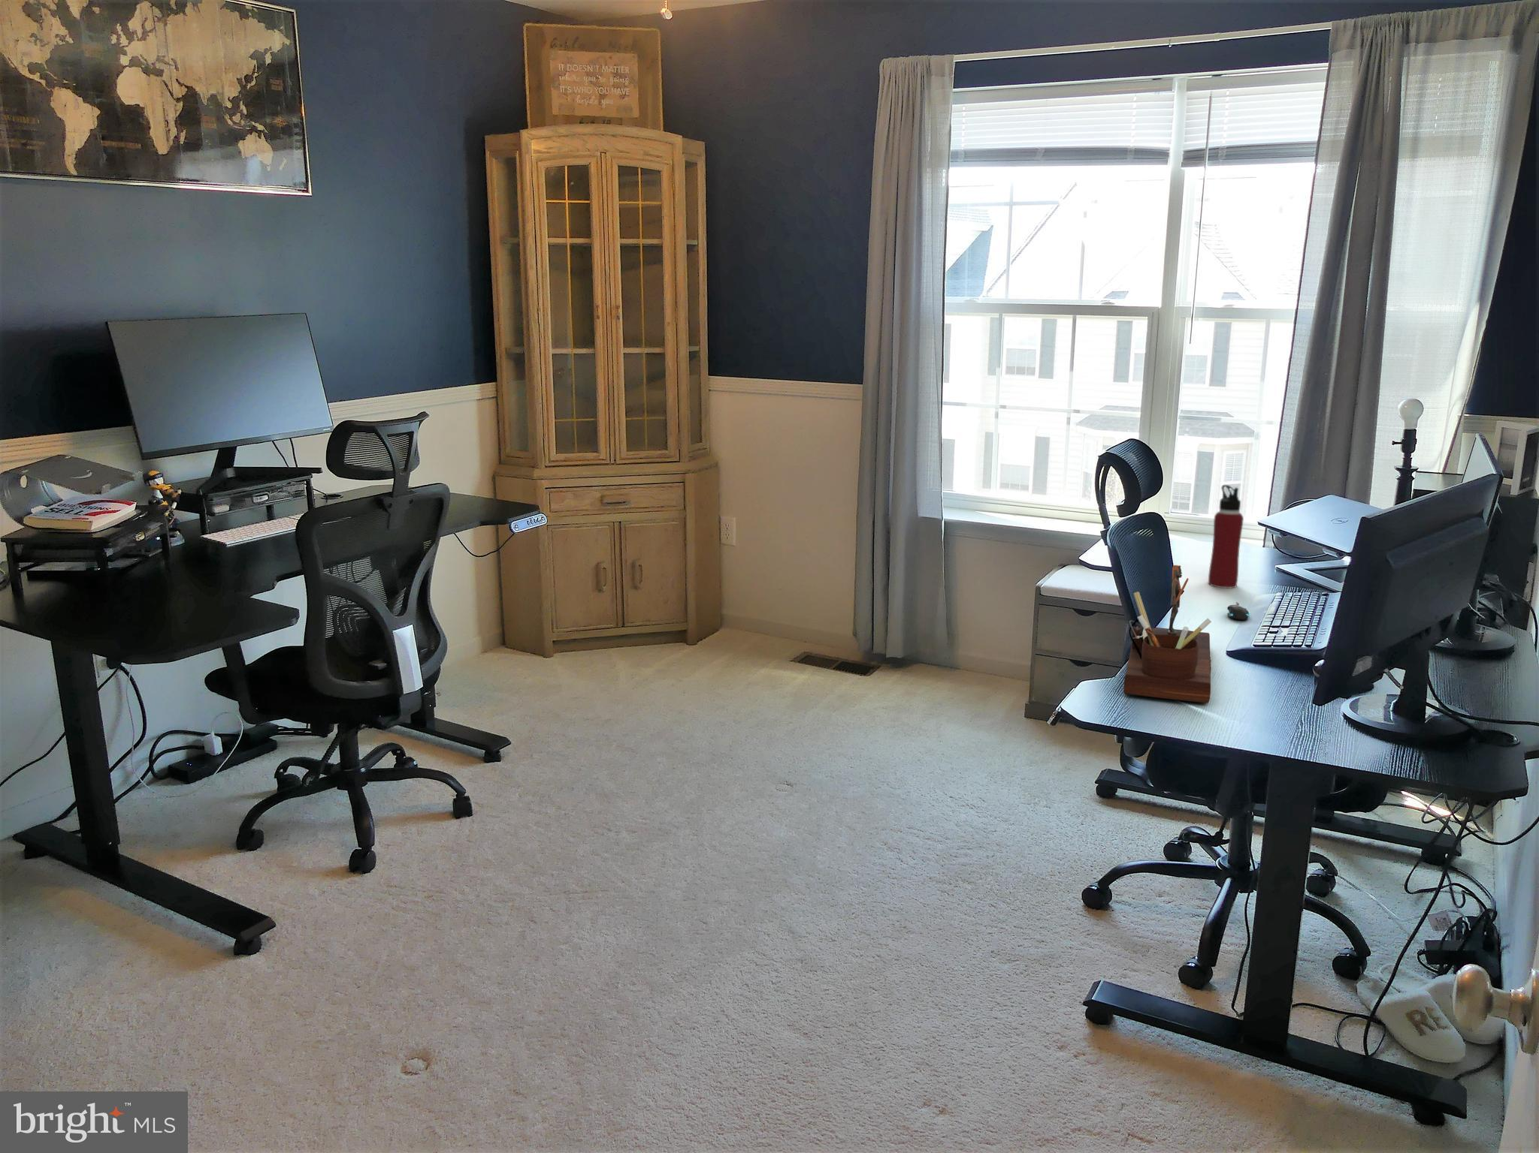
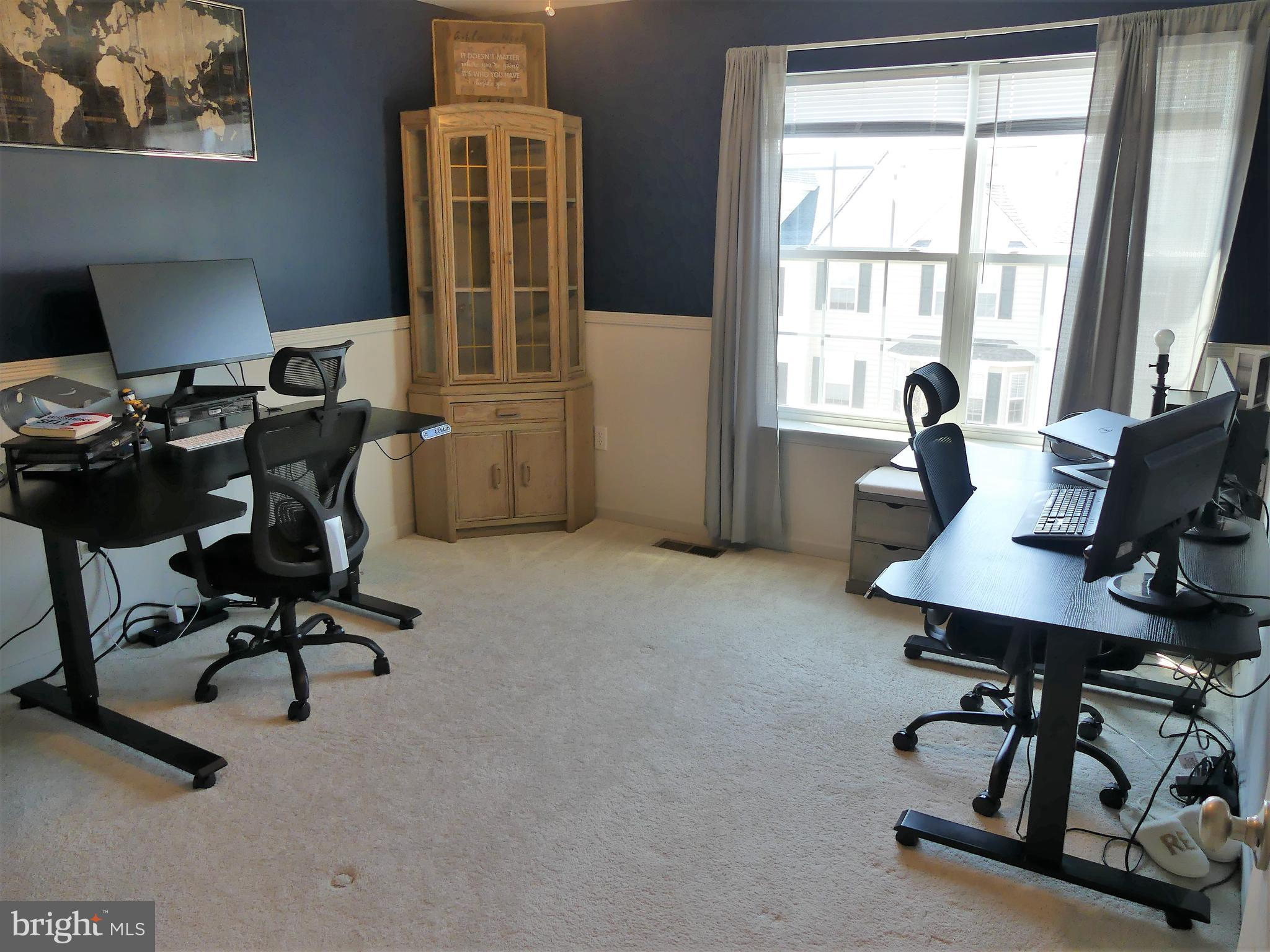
- desk organizer [1122,564,1212,704]
- mouse [1226,601,1249,621]
- water bottle [1208,484,1245,590]
